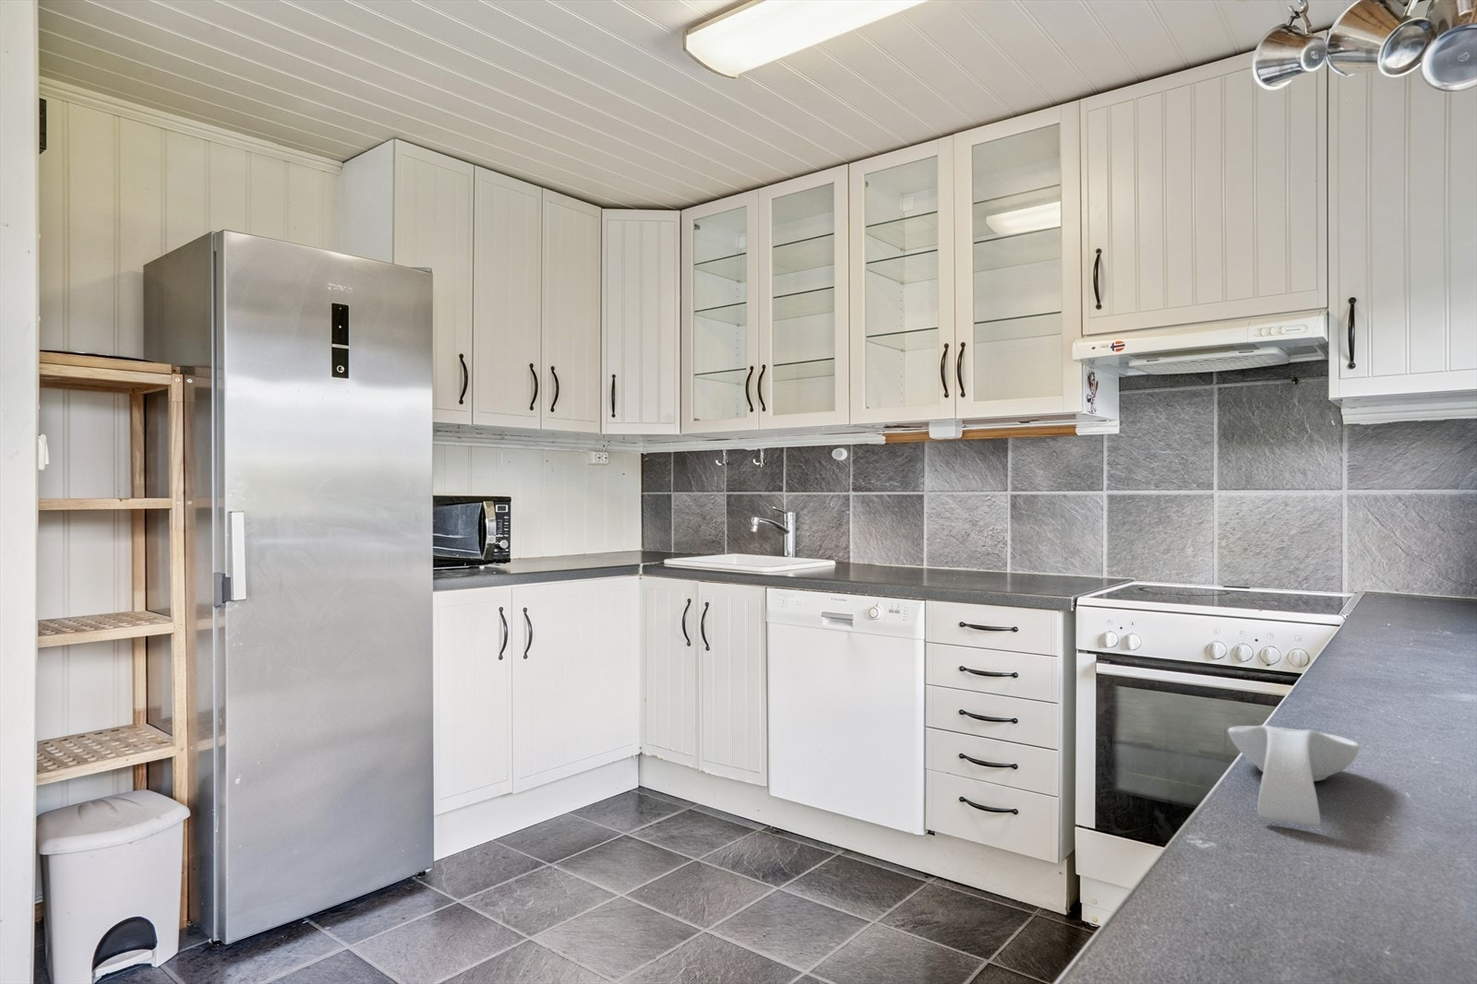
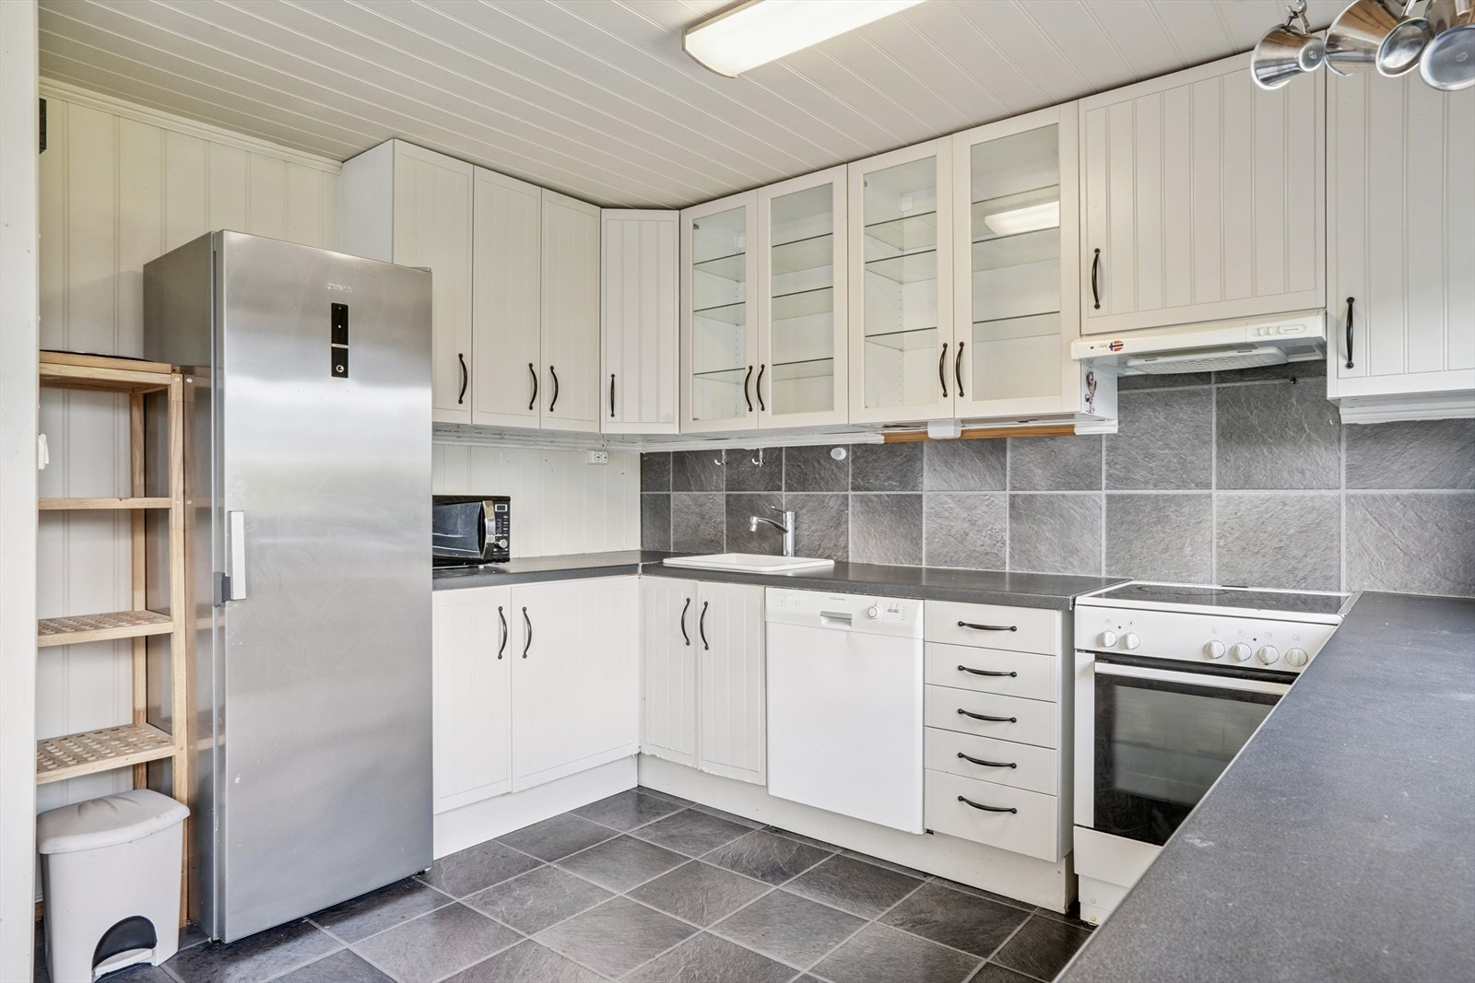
- spoon rest [1226,724,1361,826]
